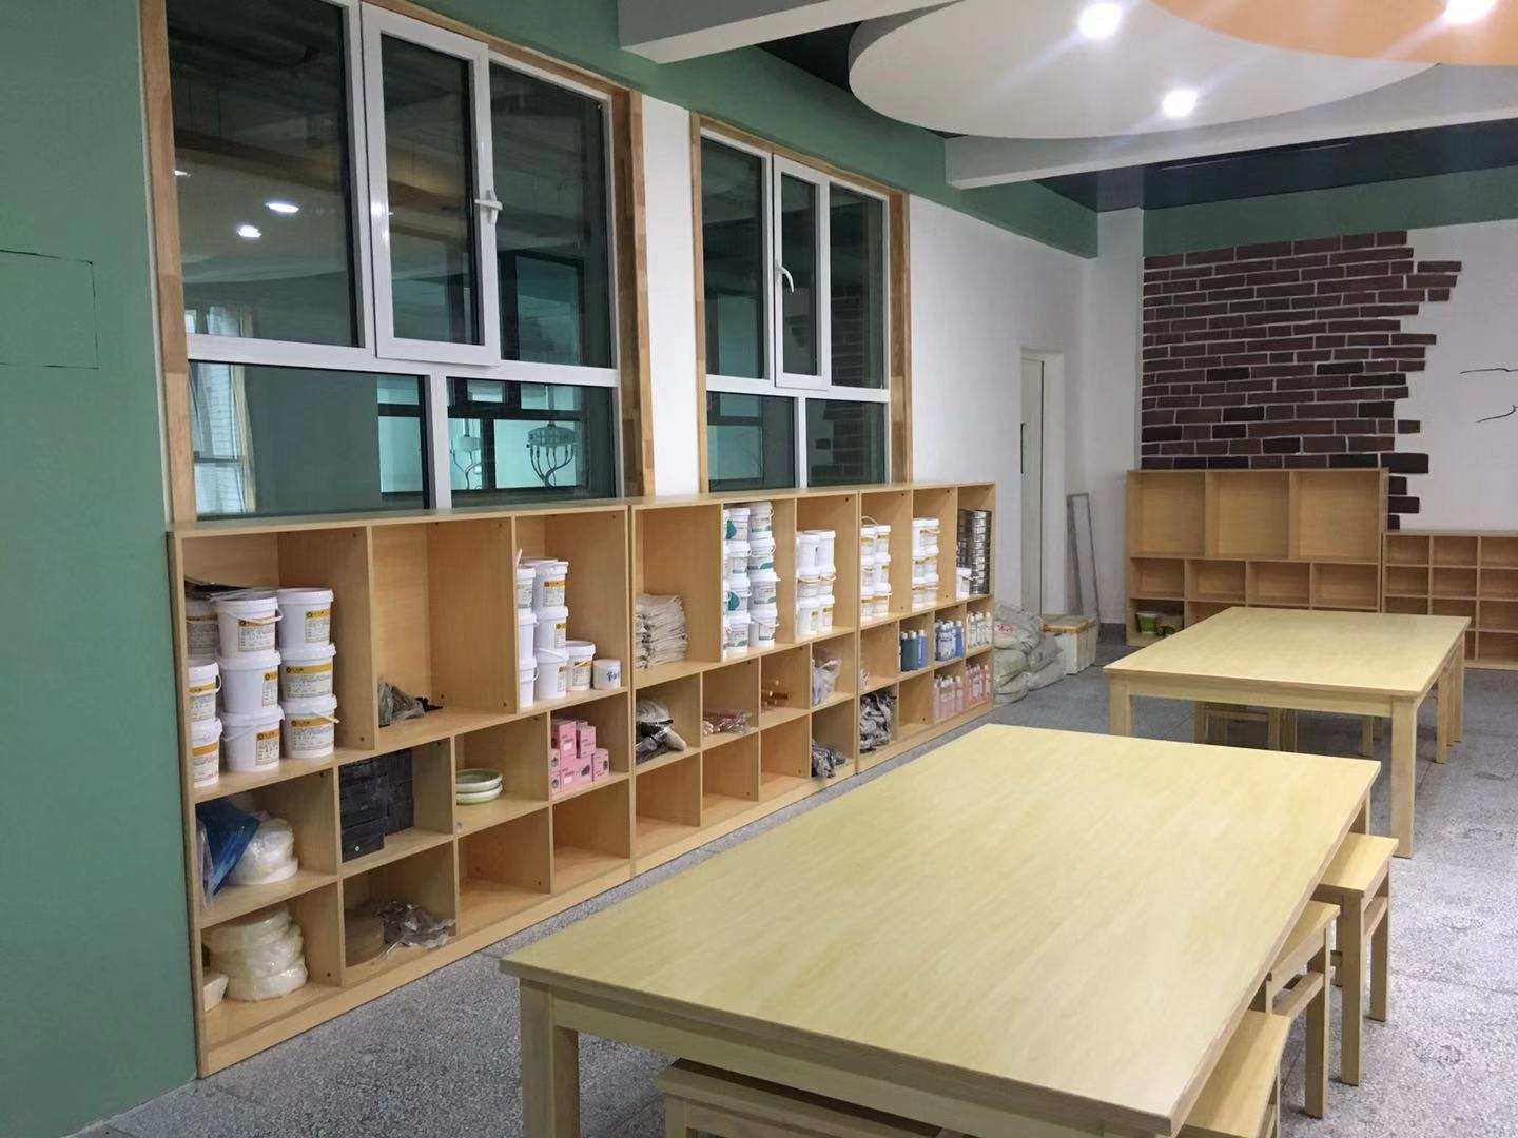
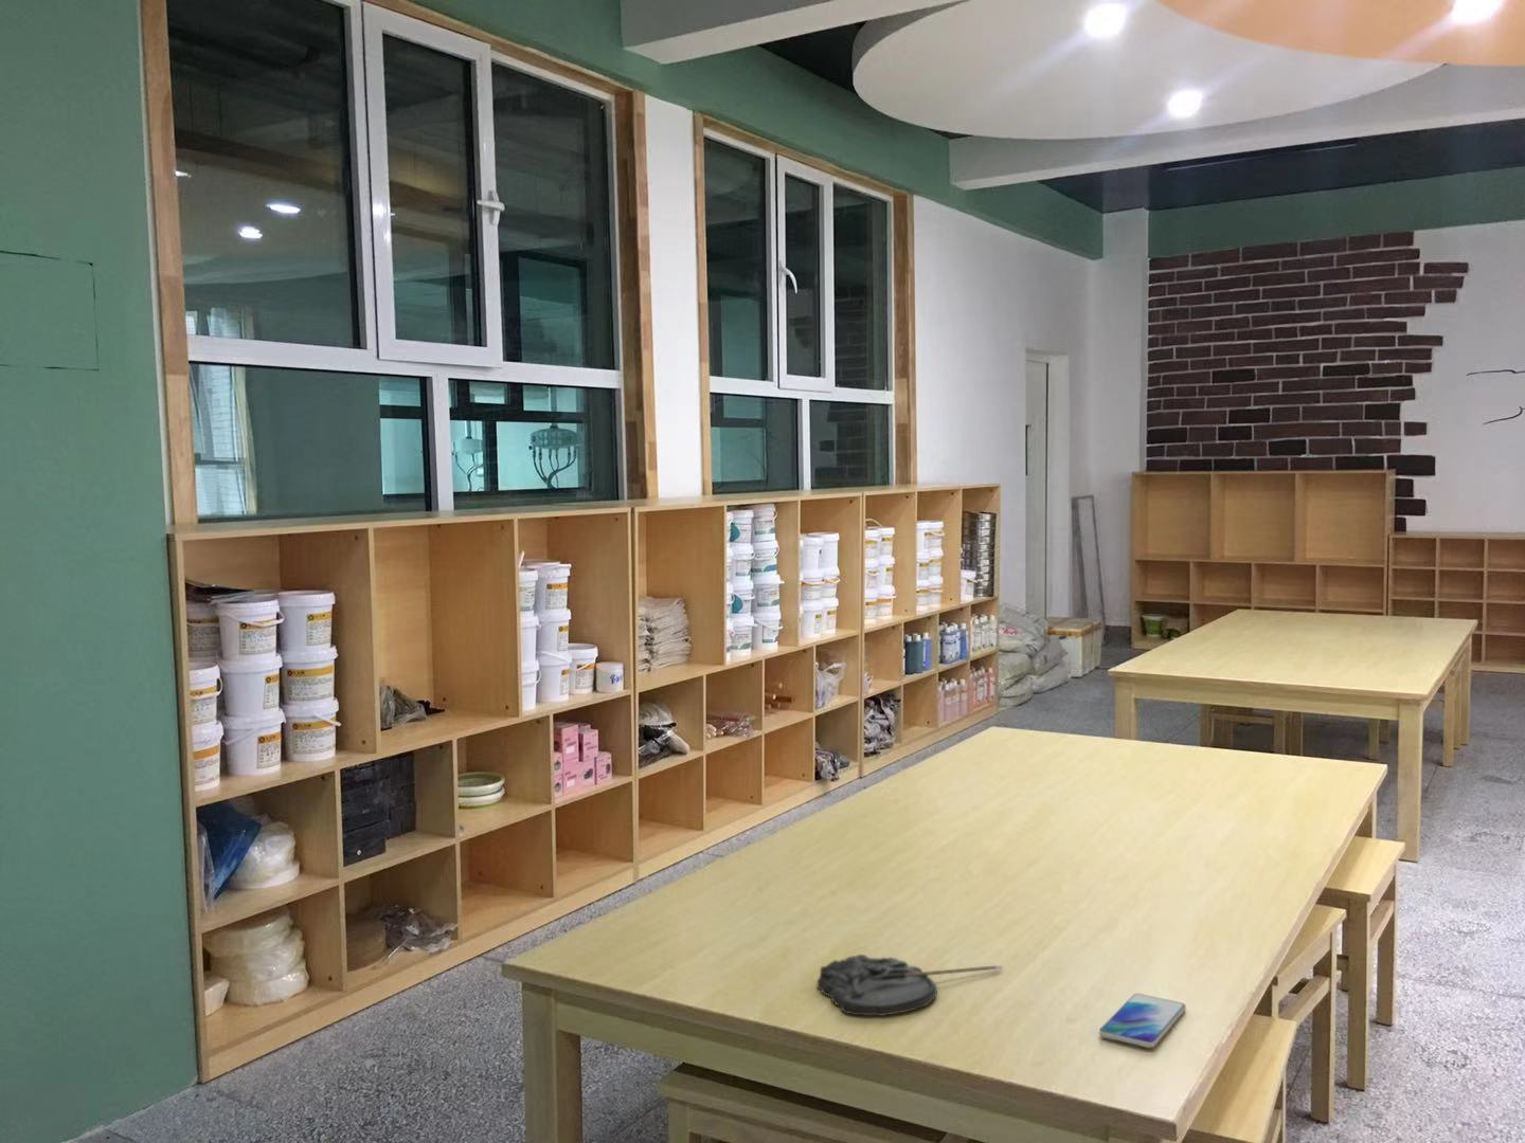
+ smartphone [1099,993,1188,1049]
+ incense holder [817,953,1004,1017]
